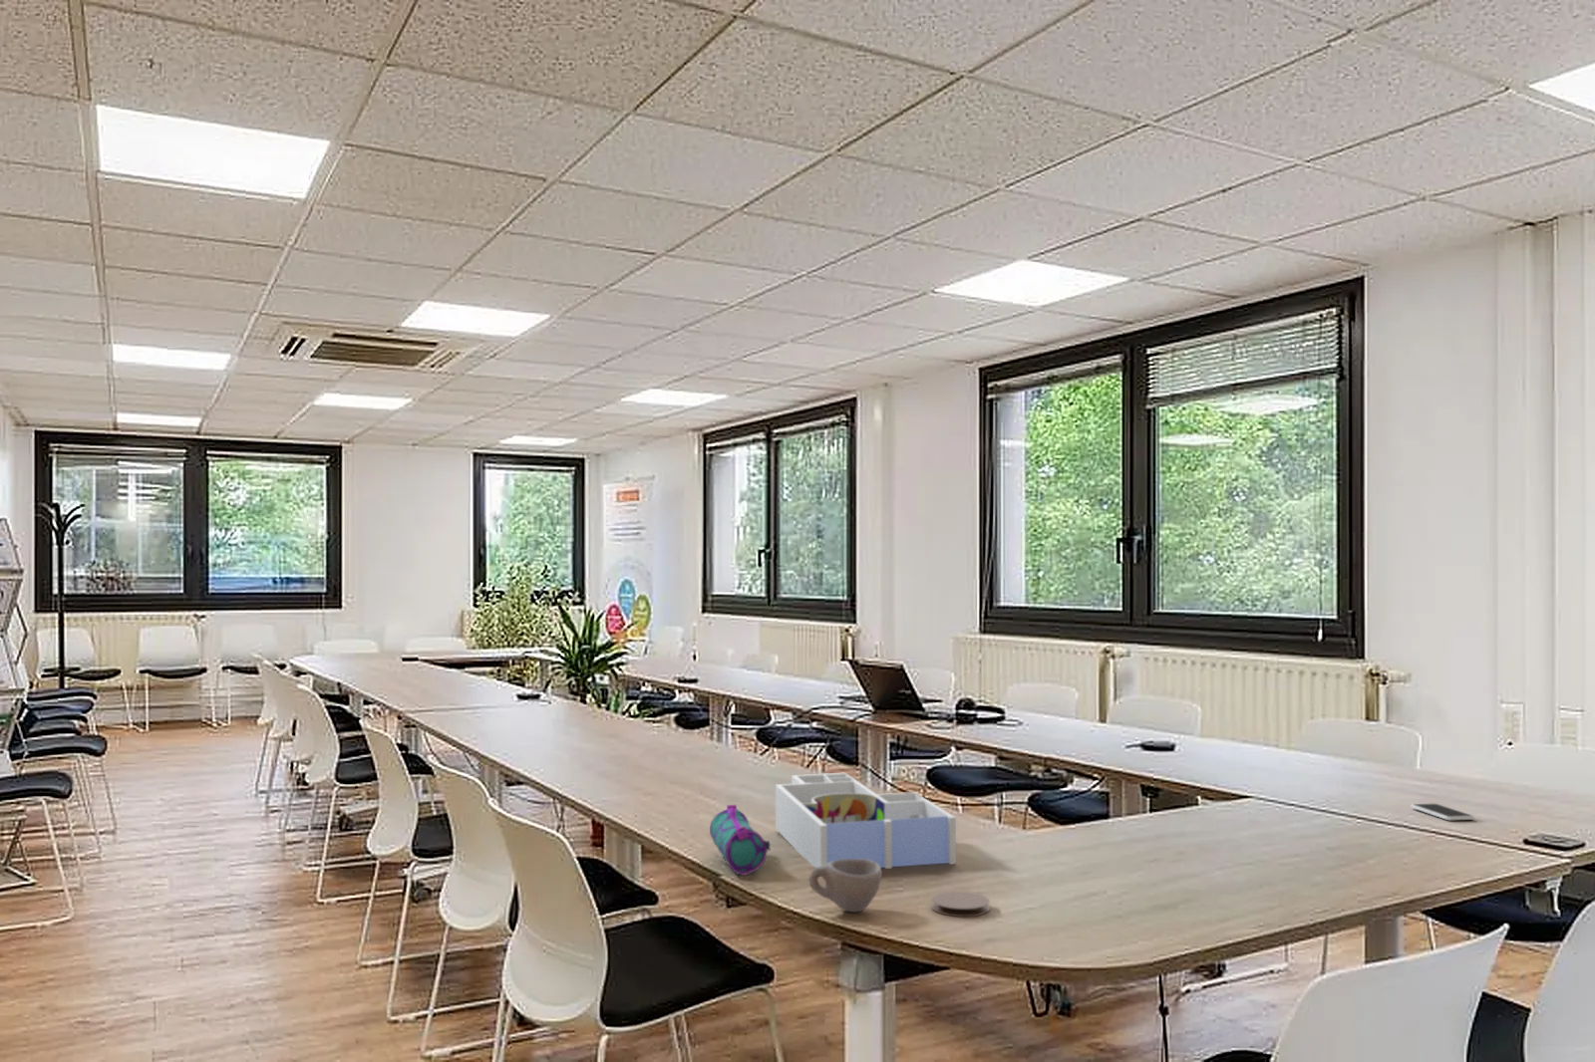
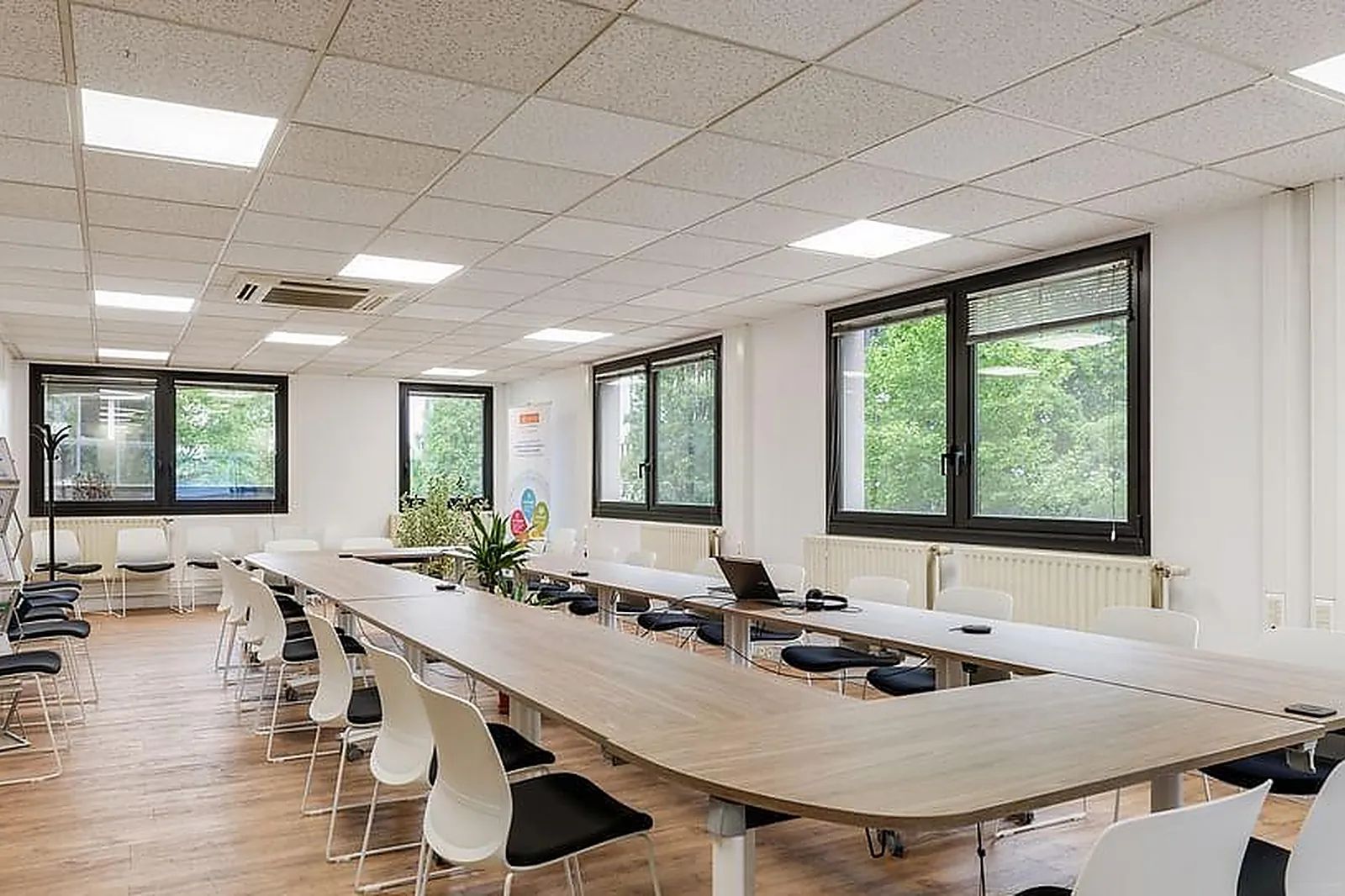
- desk organizer [774,772,957,870]
- pencil case [709,804,772,877]
- smartphone [1410,802,1475,821]
- coaster [931,890,991,917]
- cup [809,859,883,913]
